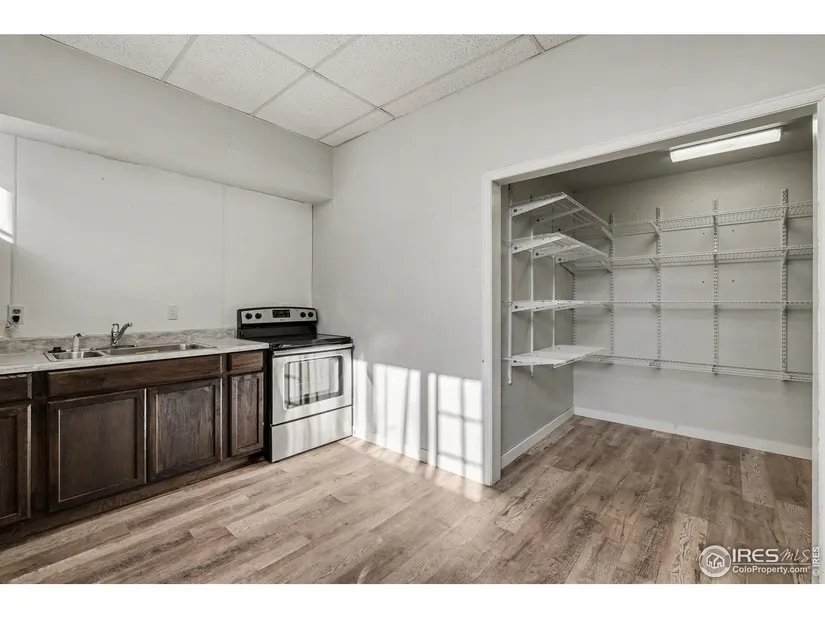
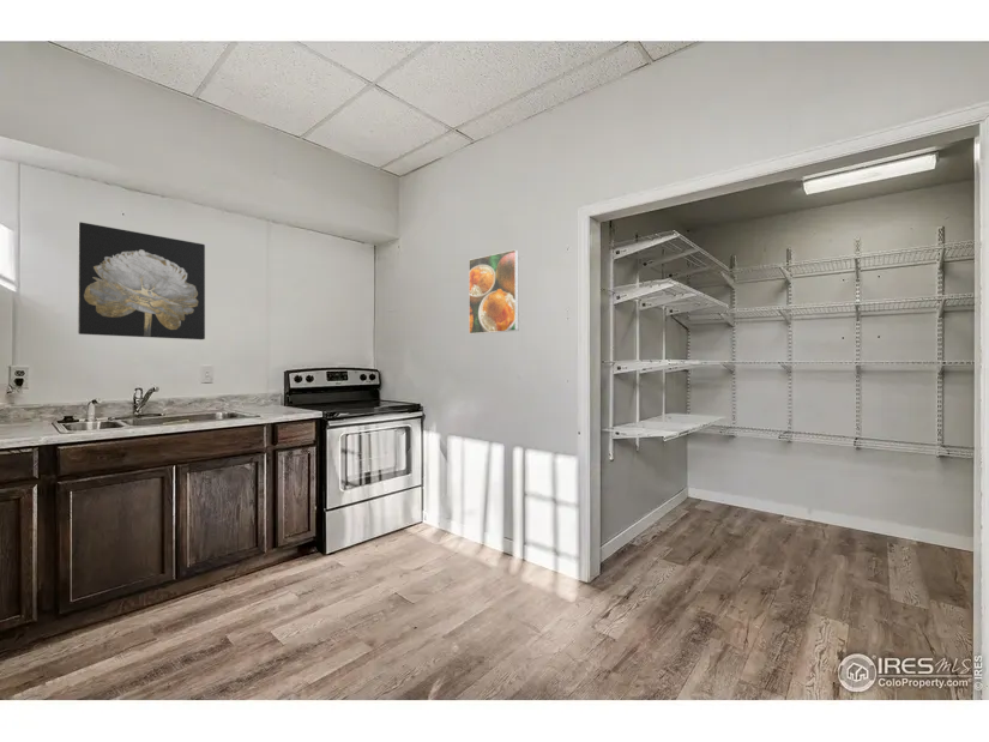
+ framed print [468,248,520,336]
+ wall art [77,221,206,340]
